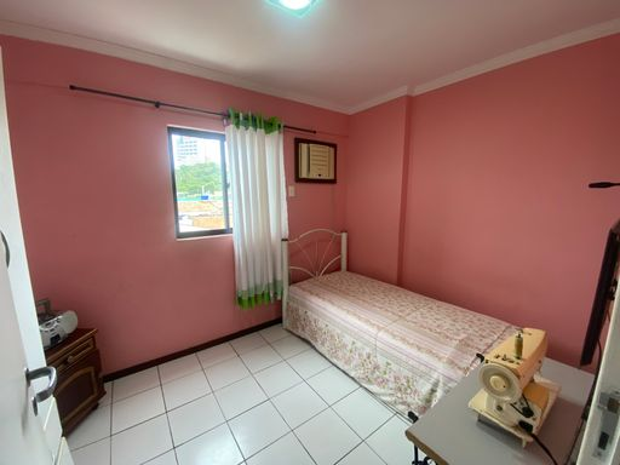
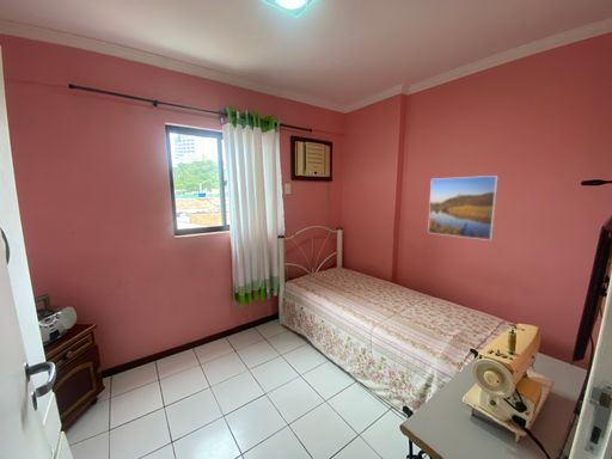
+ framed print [427,175,500,241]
